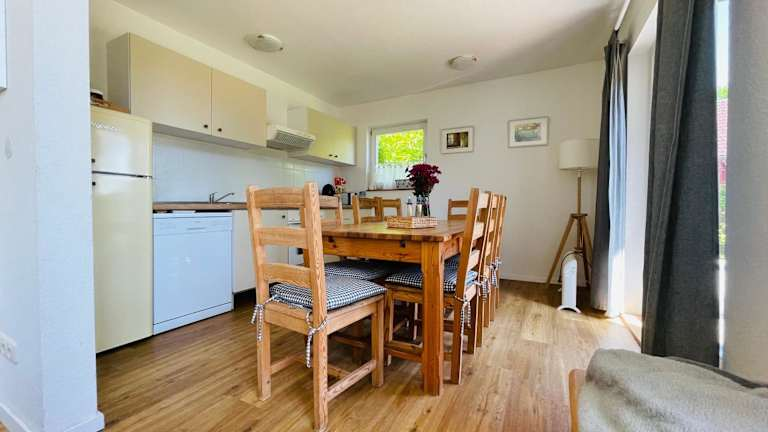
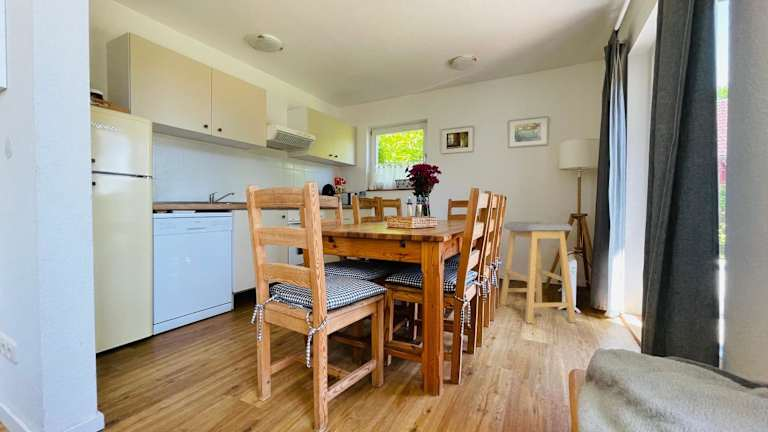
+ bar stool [499,221,577,324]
